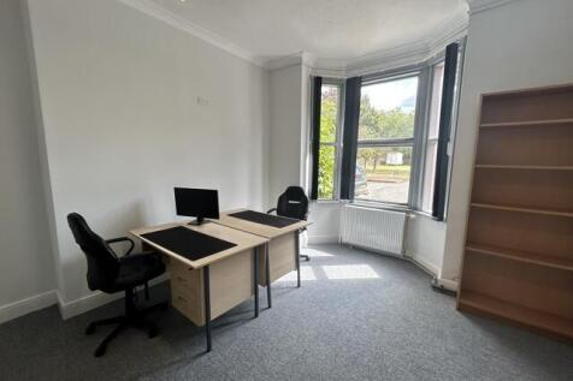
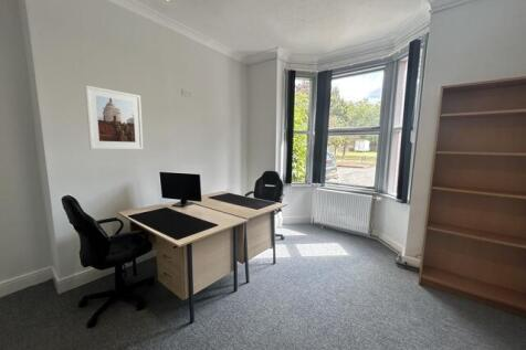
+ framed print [84,85,144,150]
